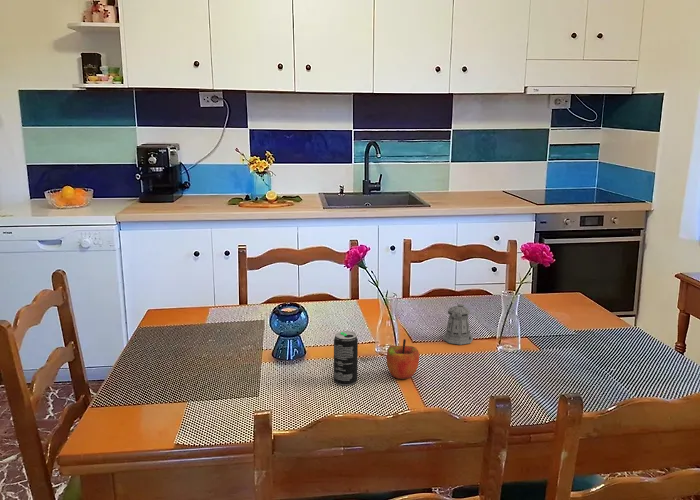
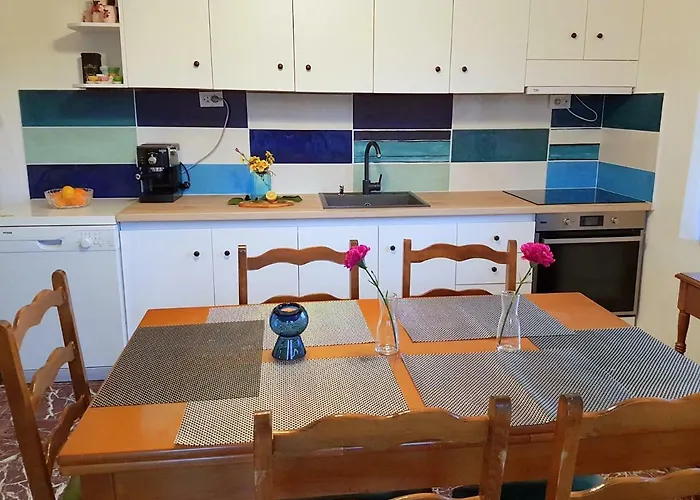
- beverage can [333,330,359,386]
- pepper shaker [442,303,474,346]
- apple [385,338,420,380]
